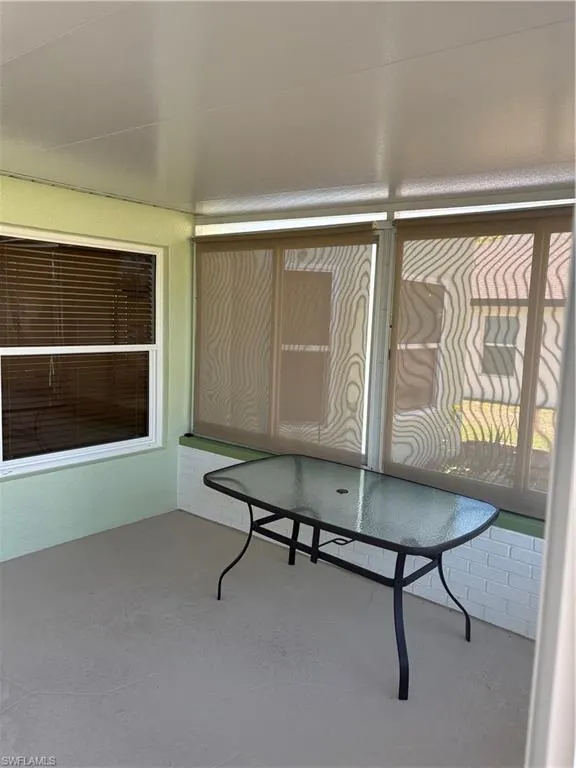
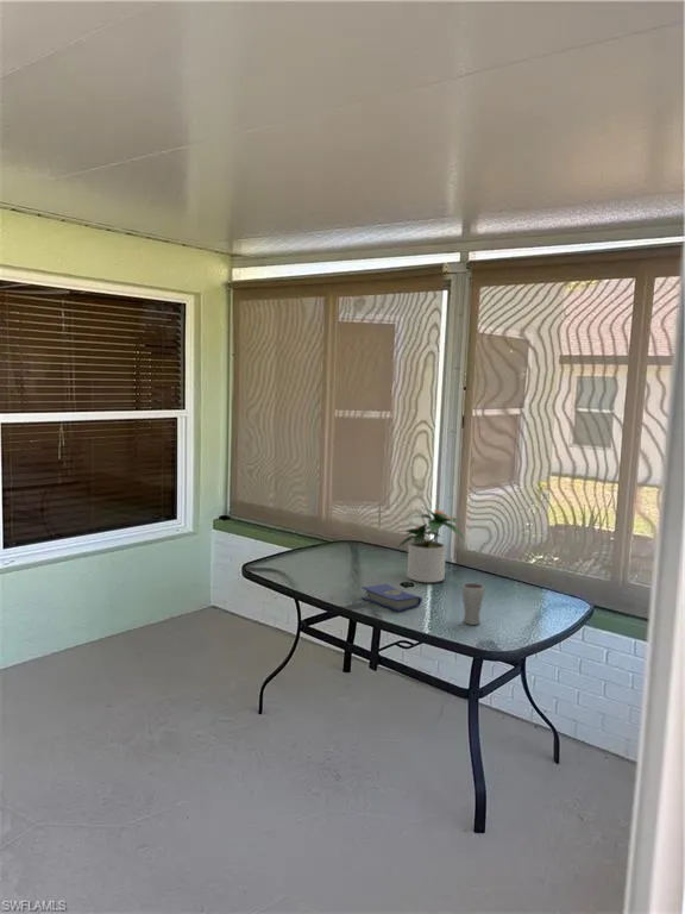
+ hardcover book [360,583,423,612]
+ drinking glass [461,582,485,626]
+ potted plant [397,506,465,584]
